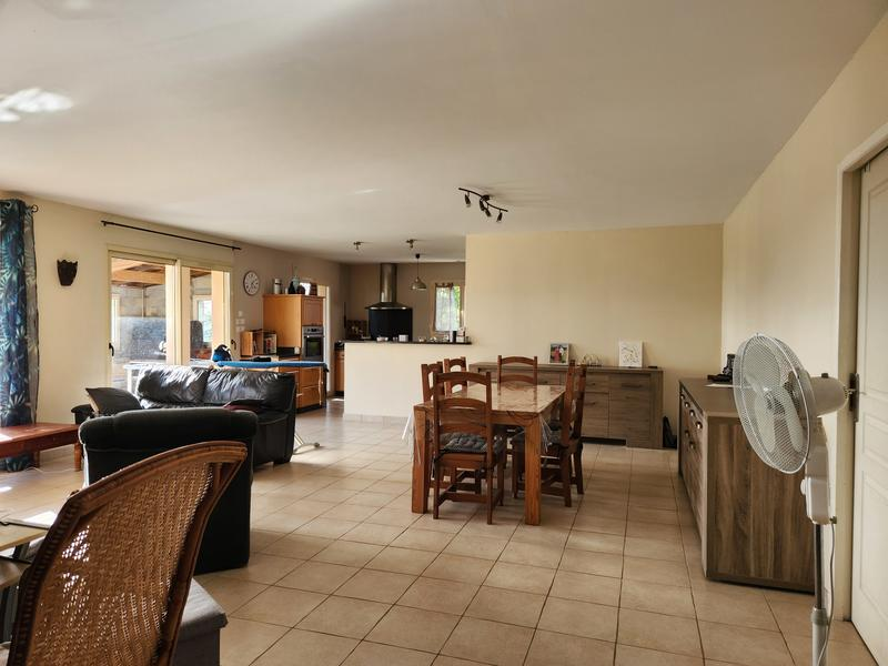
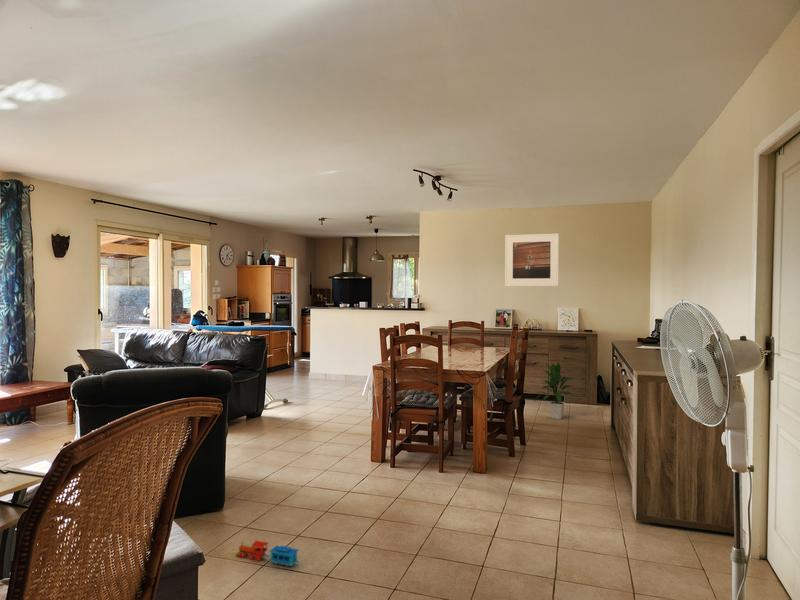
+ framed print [504,232,560,287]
+ indoor plant [533,361,580,420]
+ toy train [235,539,300,567]
